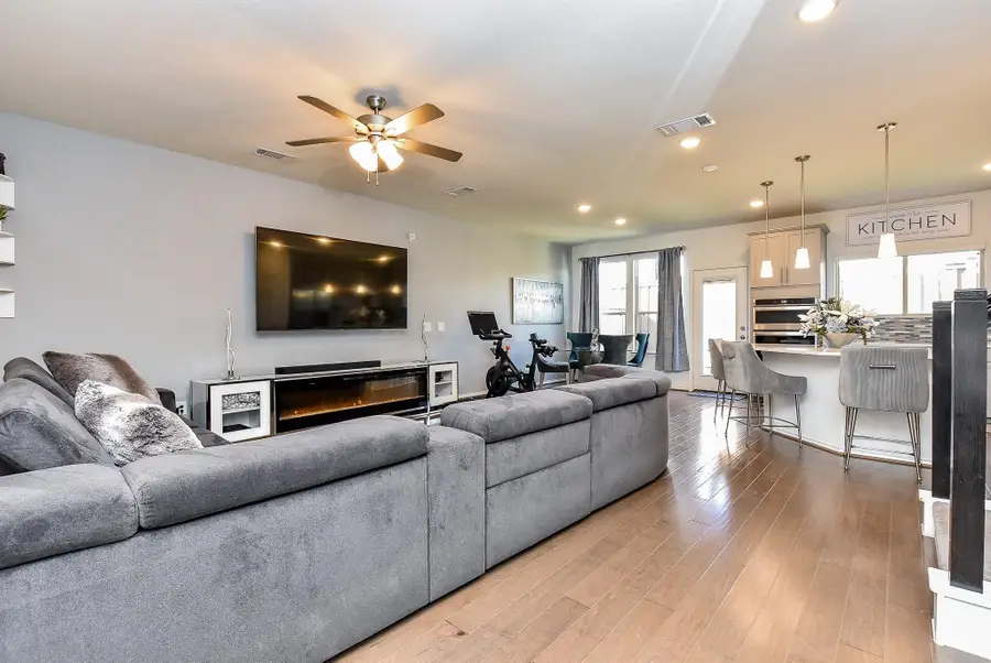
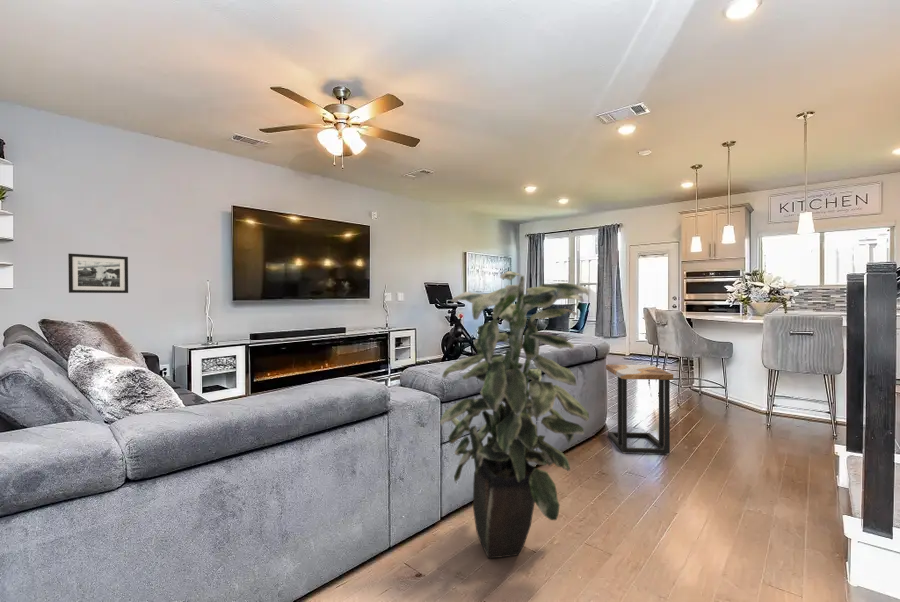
+ picture frame [67,252,129,294]
+ side table [605,364,674,455]
+ indoor plant [438,270,590,560]
